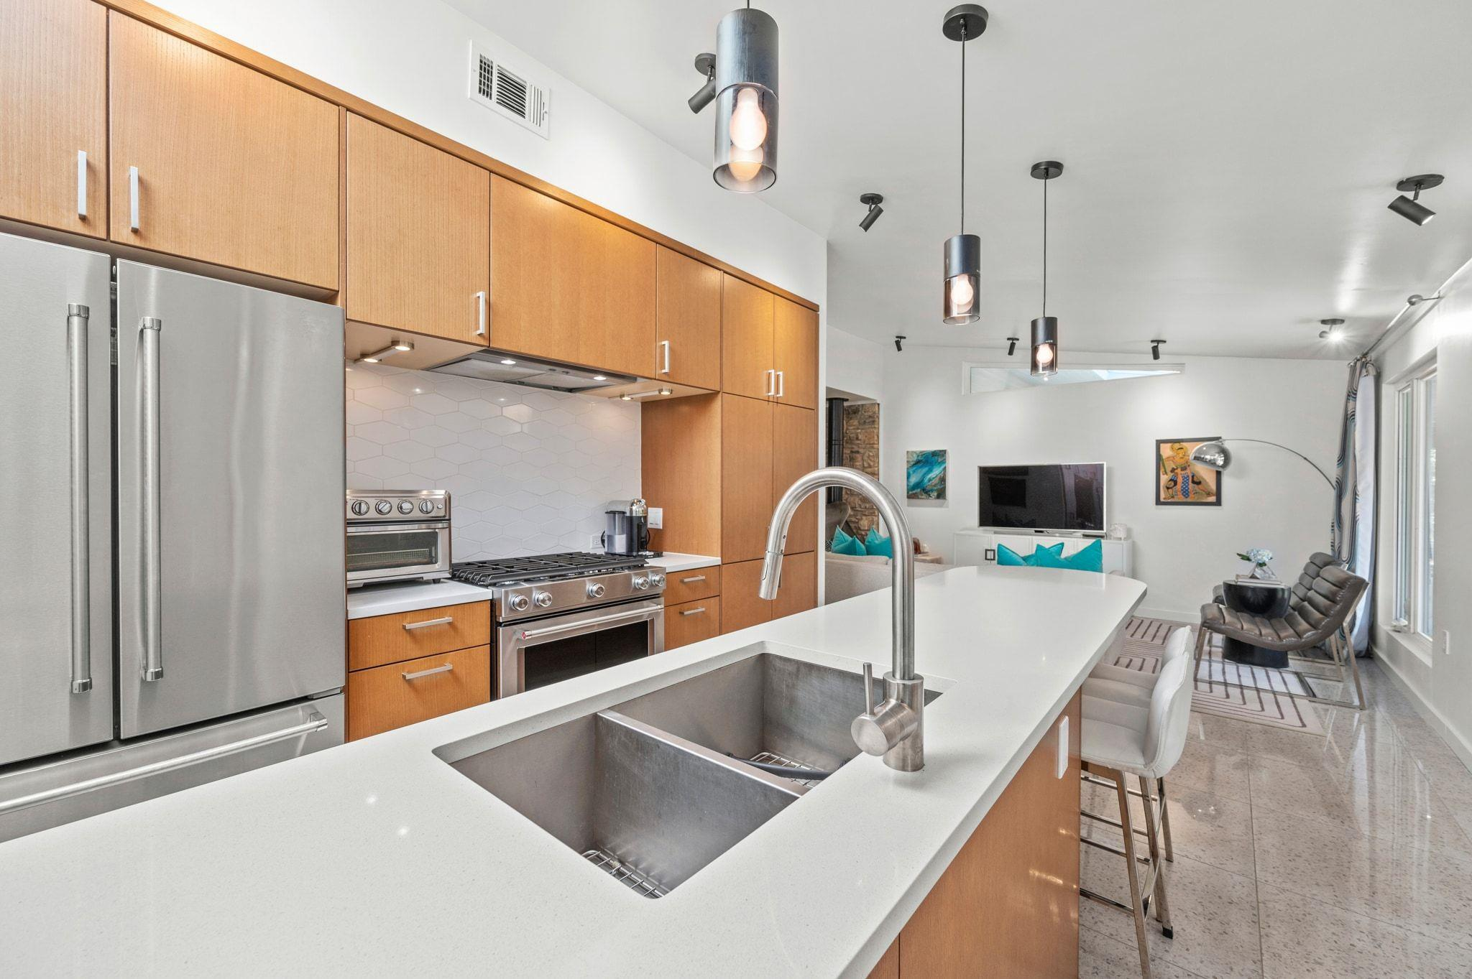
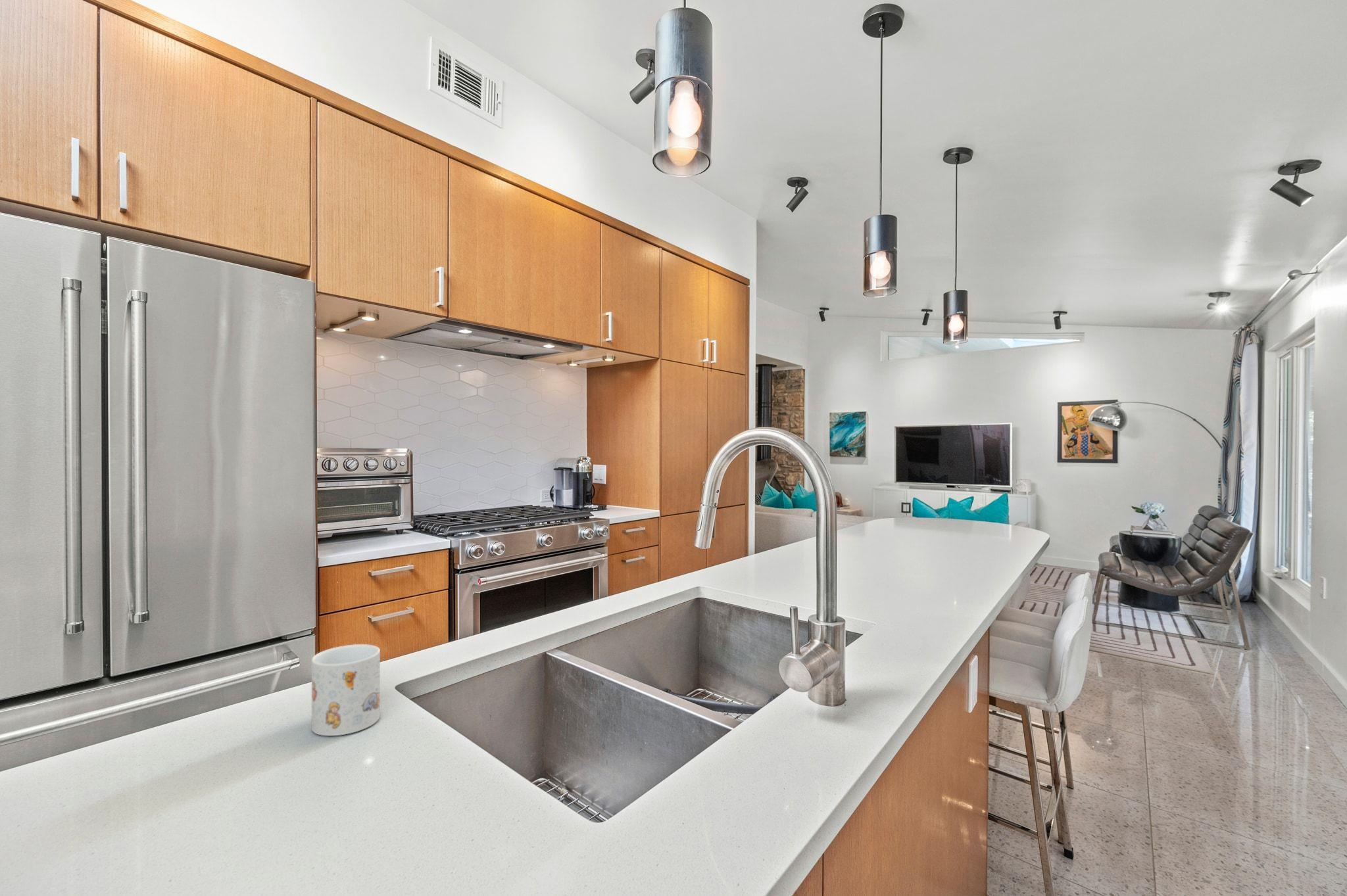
+ mug [311,644,381,736]
